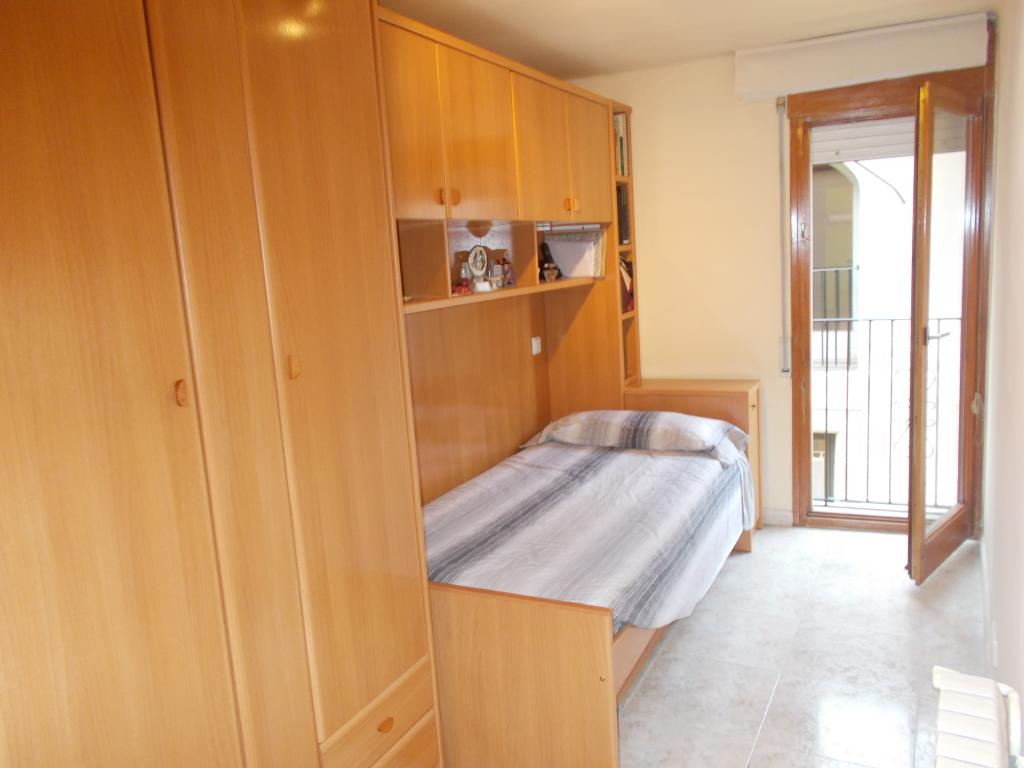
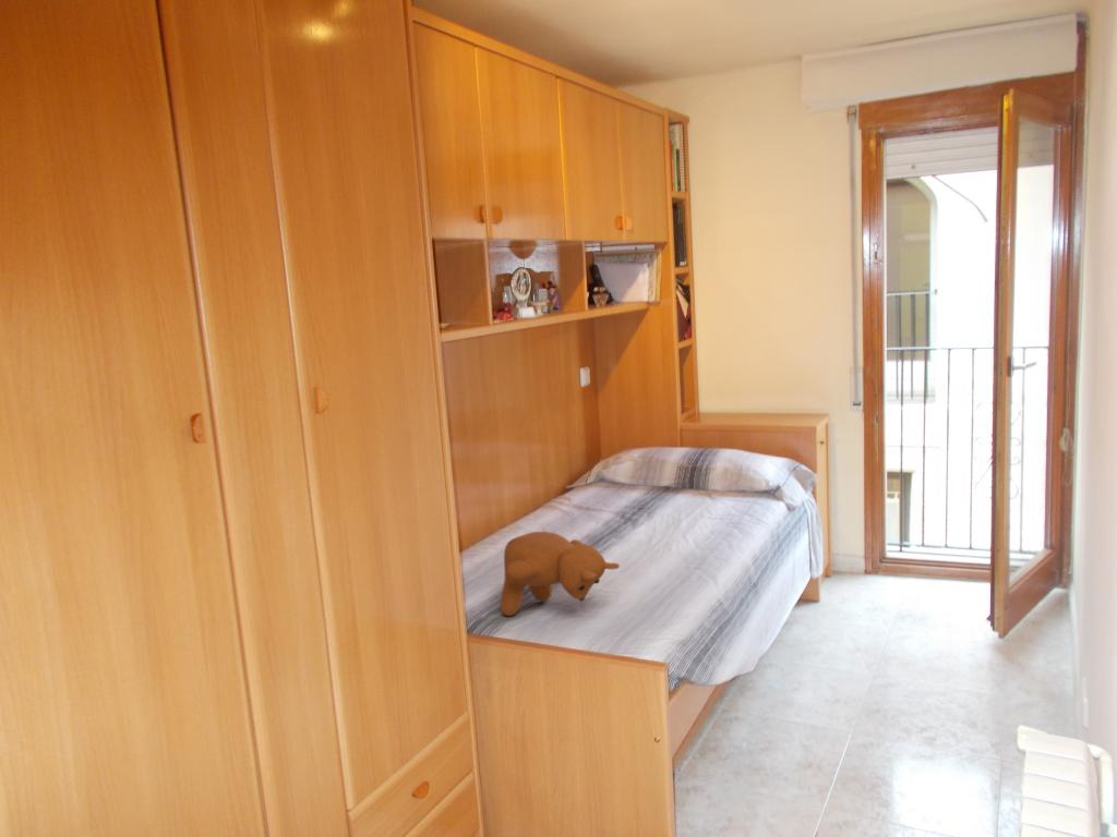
+ teddy bear [500,531,621,617]
